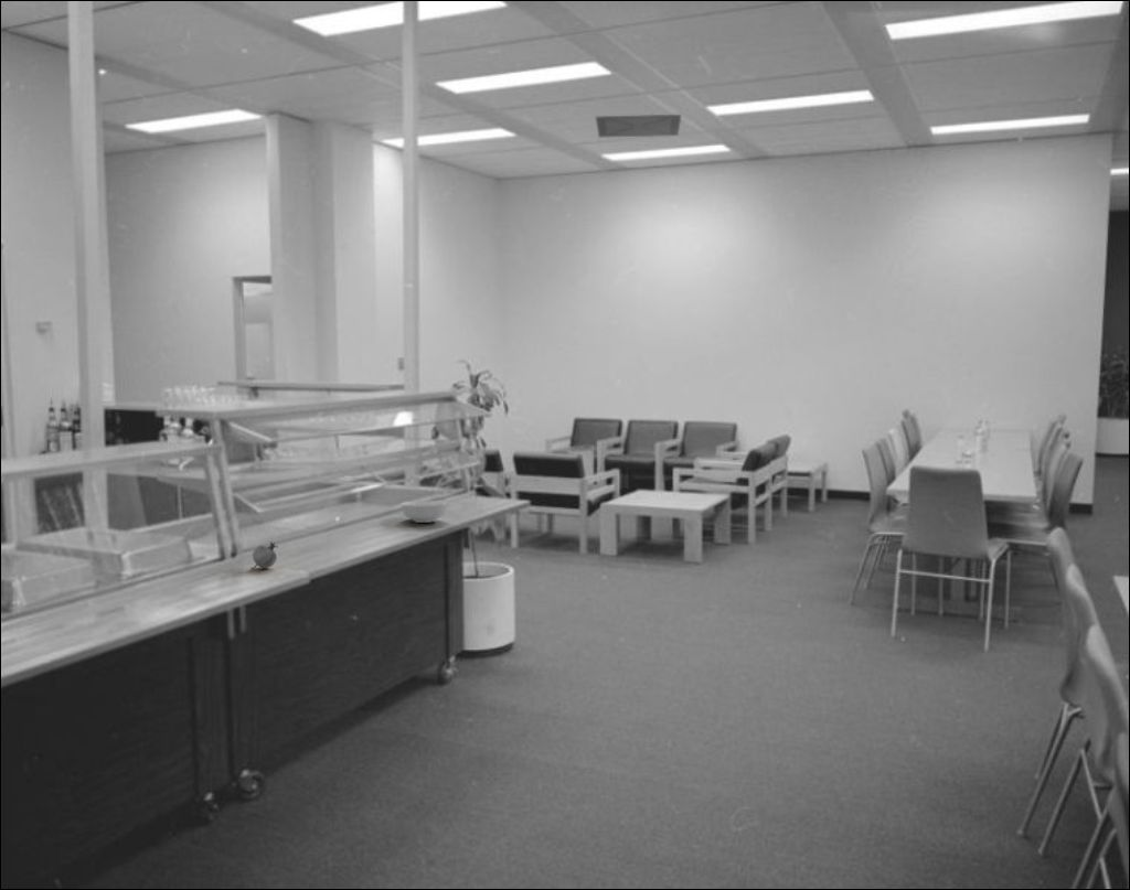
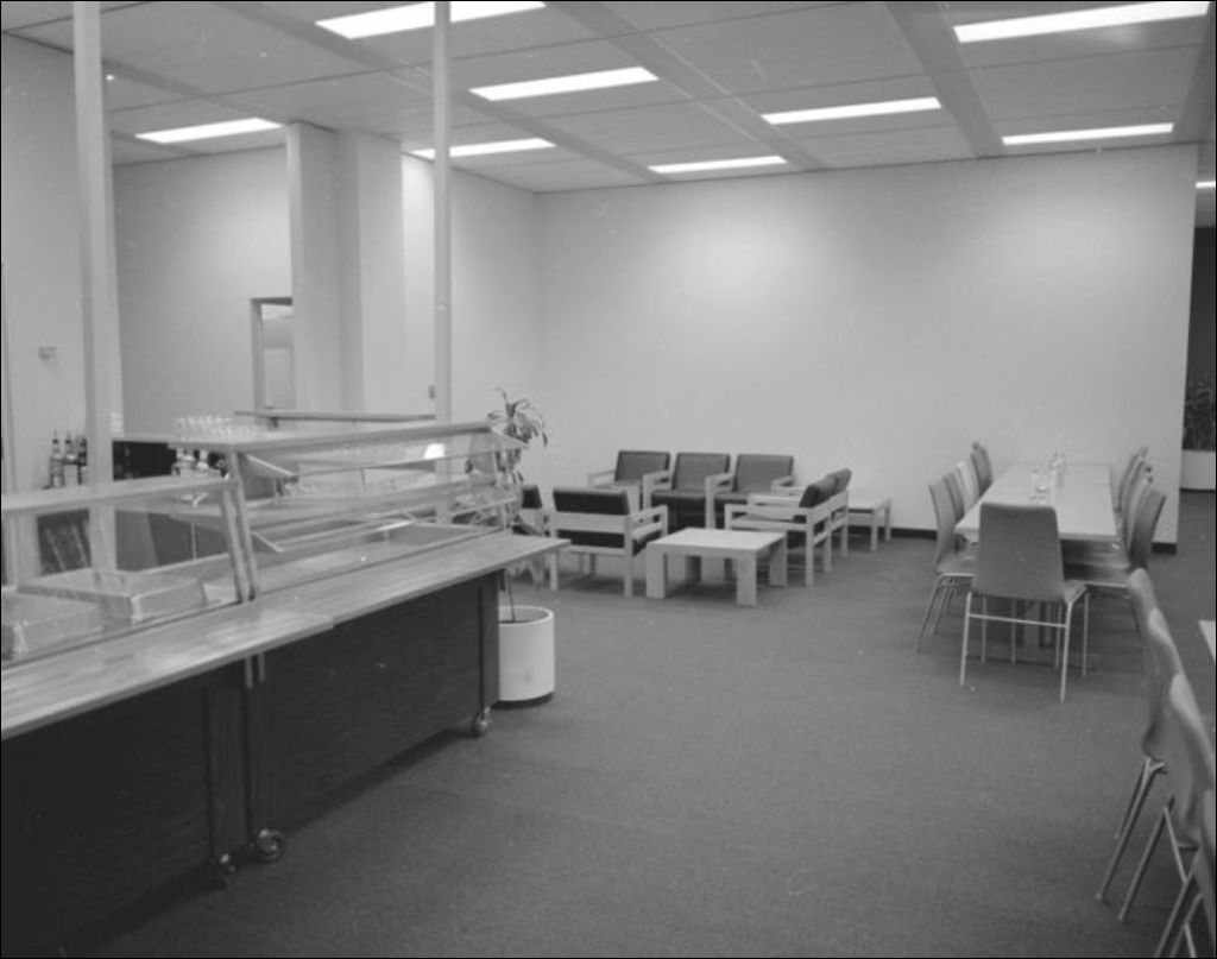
- ceiling vent [595,114,683,139]
- cereal bowl [401,500,447,524]
- fruit [249,540,279,570]
